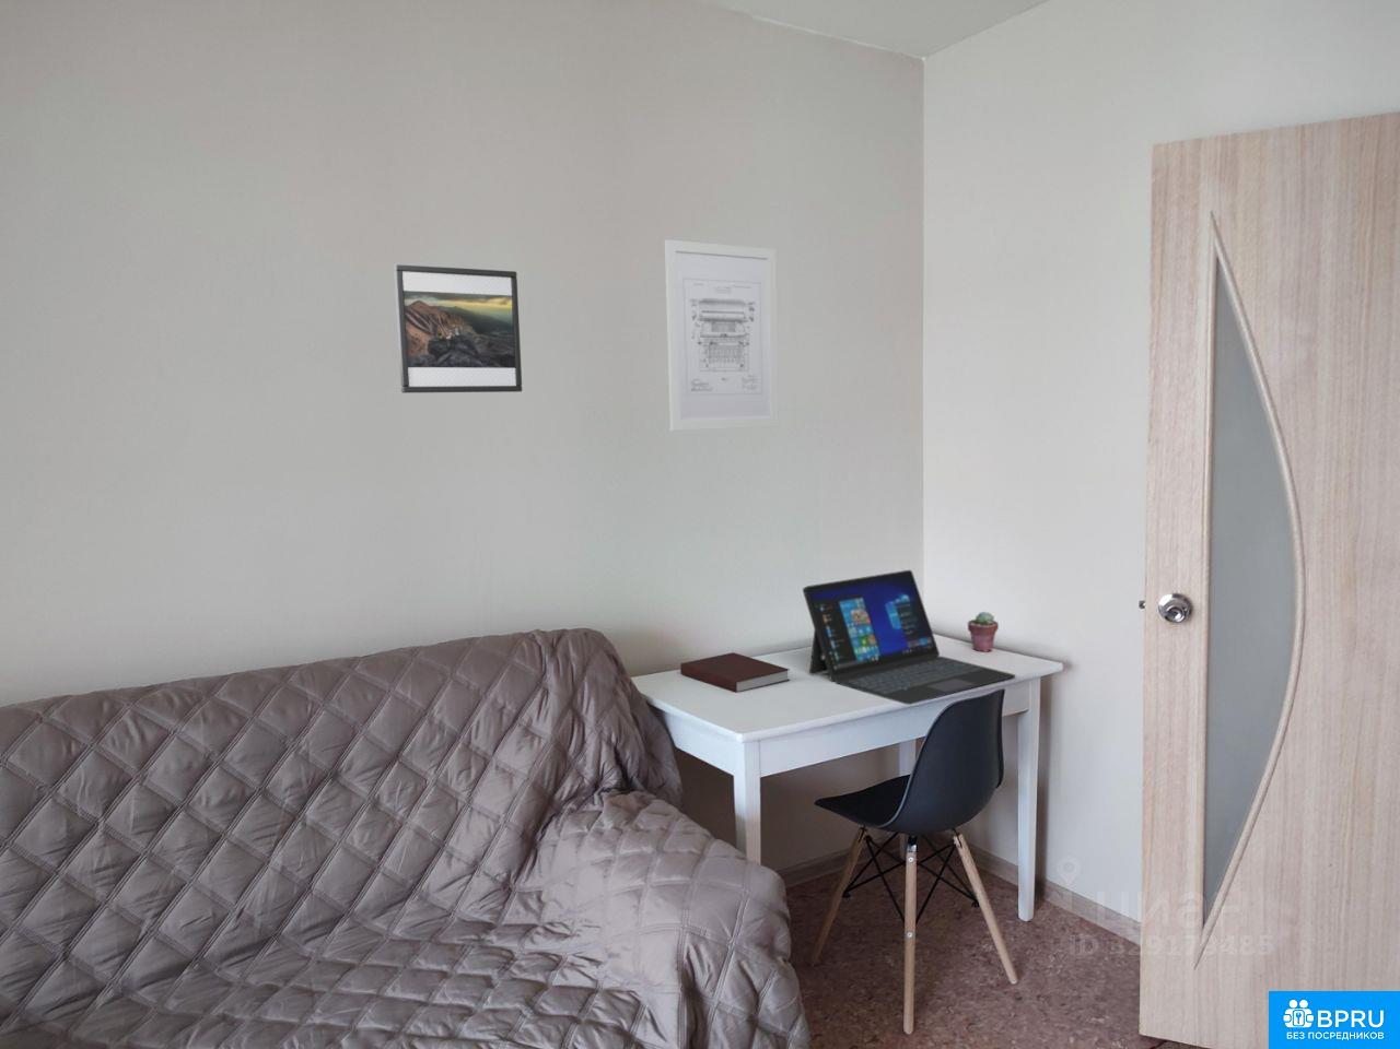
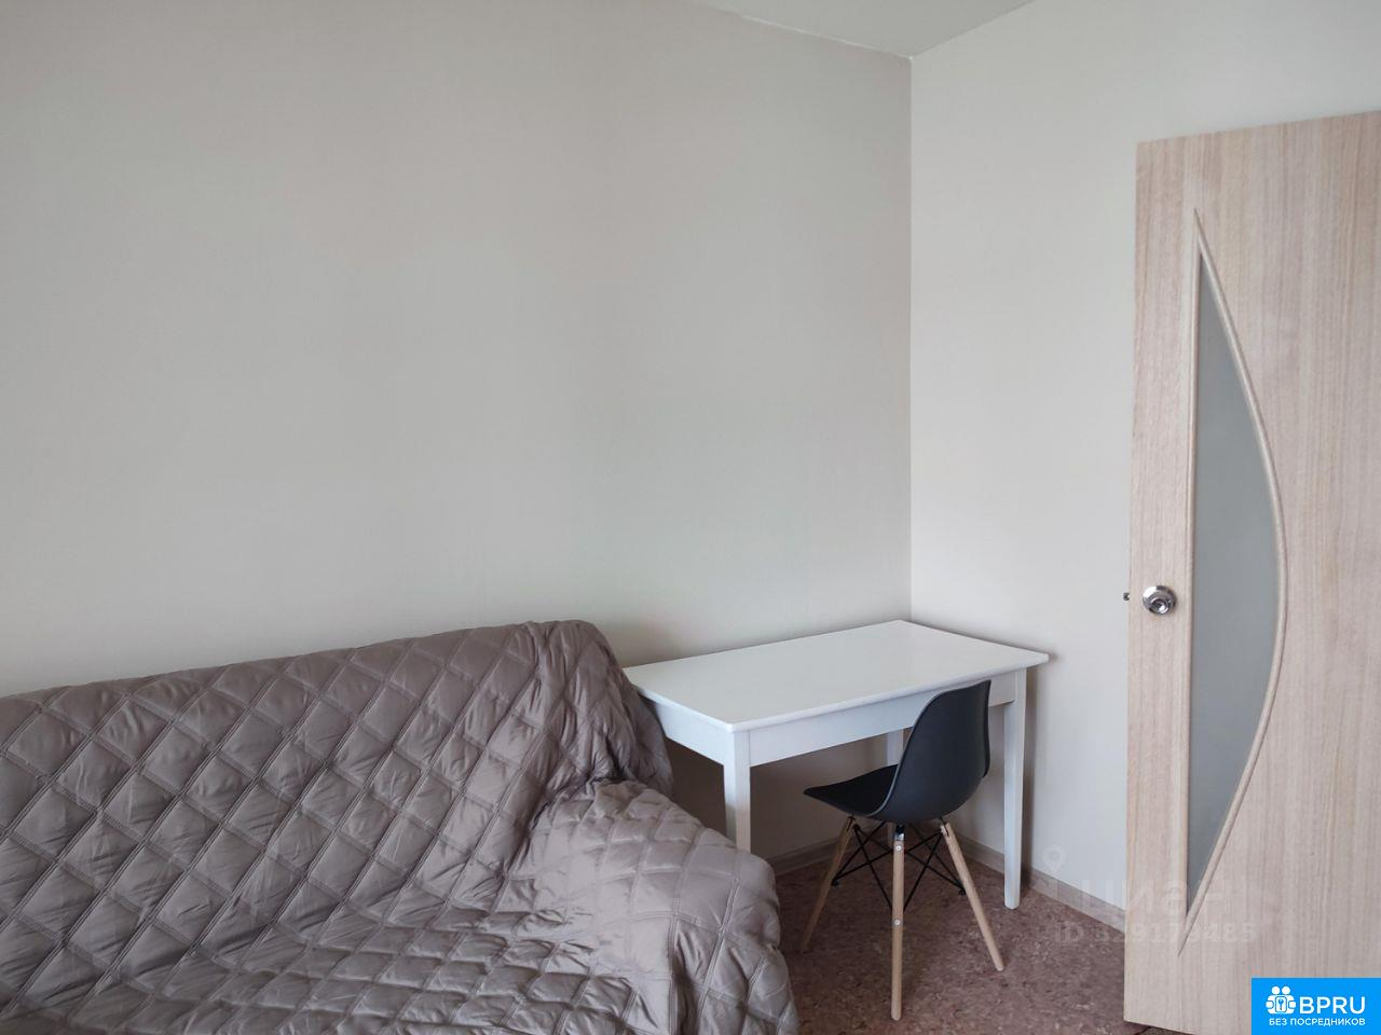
- potted succulent [967,609,1000,653]
- laptop [801,570,1017,706]
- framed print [392,263,523,394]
- notebook [679,651,790,694]
- wall art [664,238,779,432]
